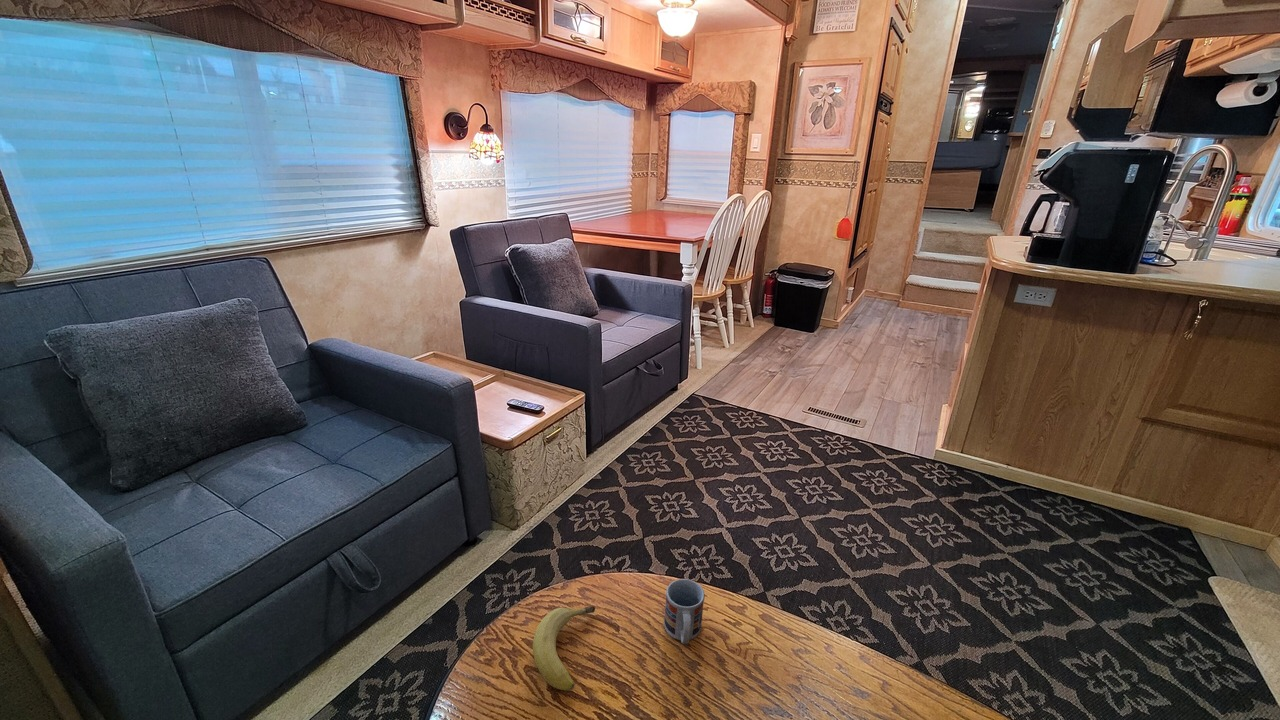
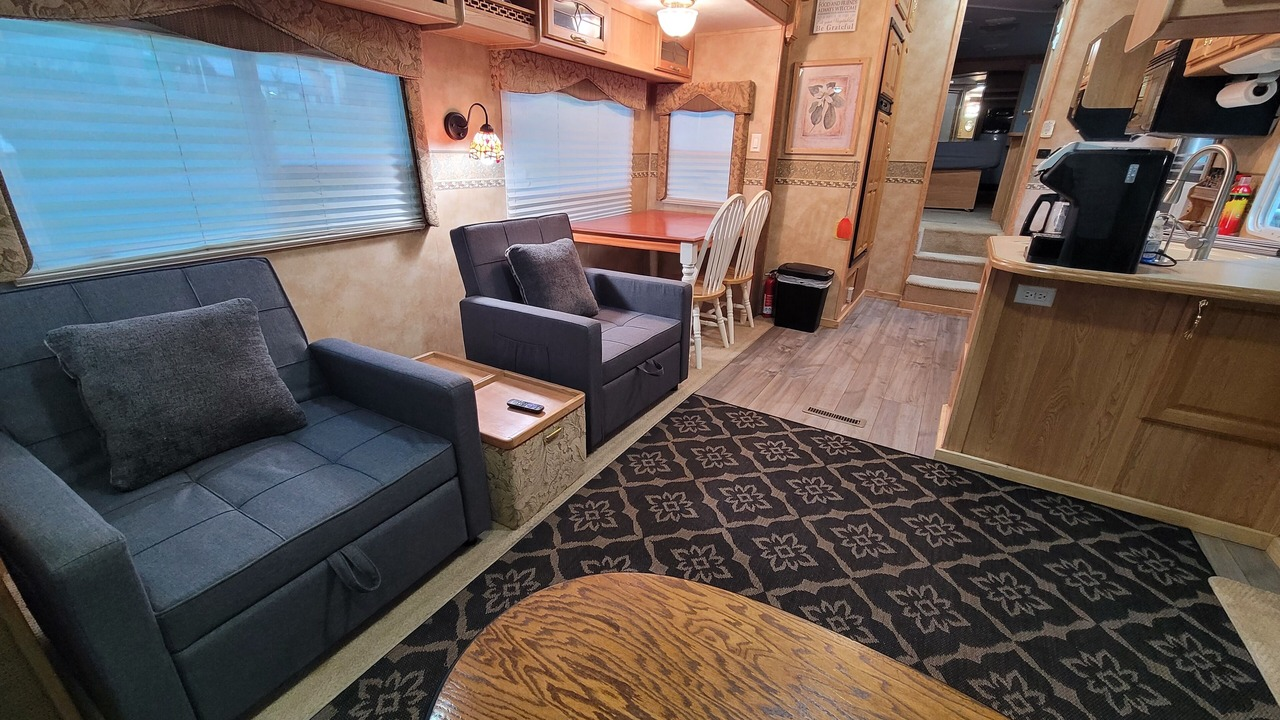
- fruit [532,605,596,692]
- cup [663,578,706,645]
